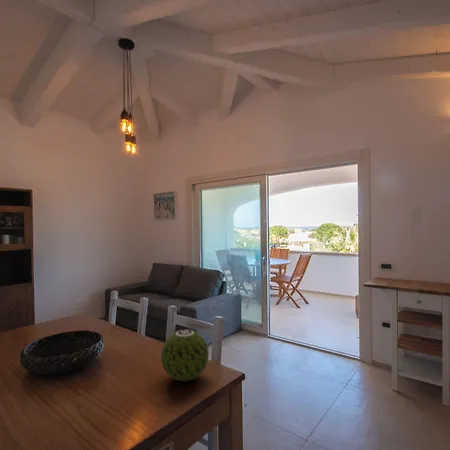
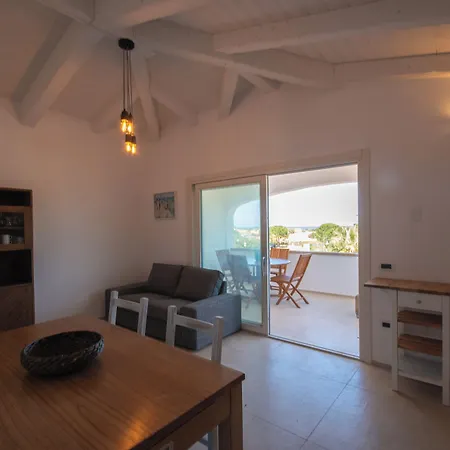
- decorative ball [160,329,210,382]
